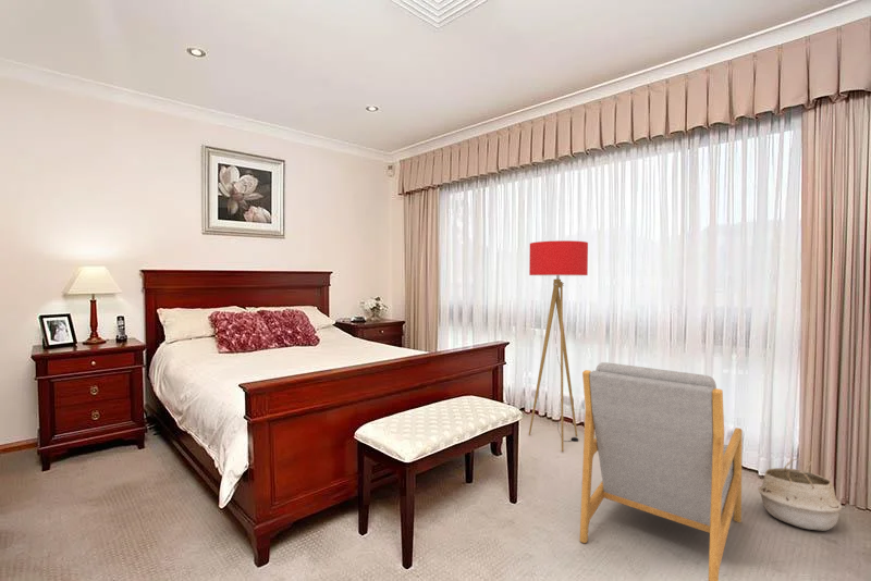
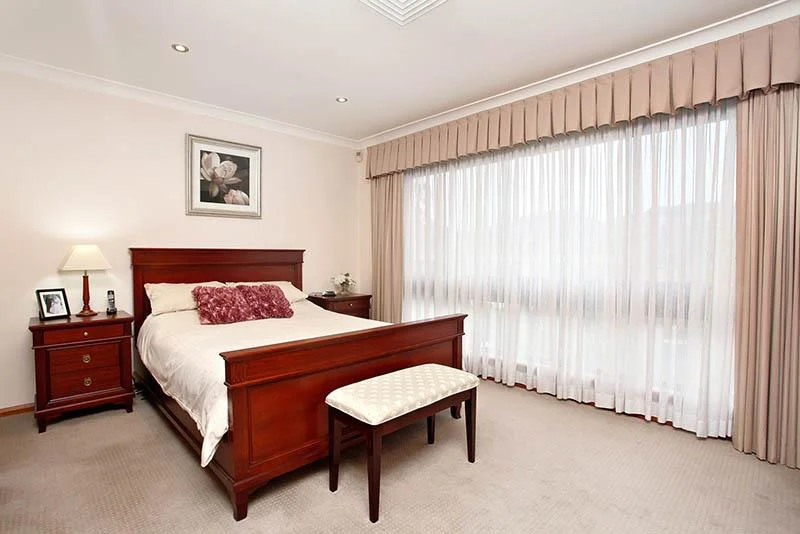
- armchair [578,361,744,581]
- floor lamp [528,239,589,453]
- woven basket [757,458,843,532]
